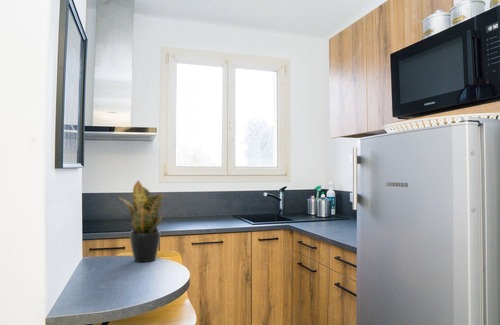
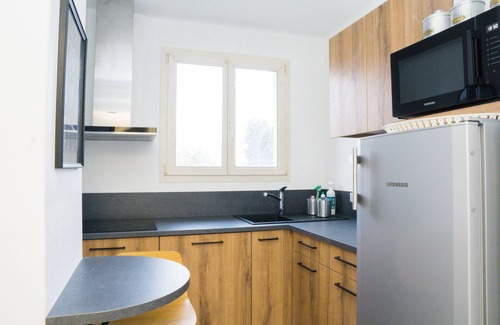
- potted plant [118,179,171,263]
